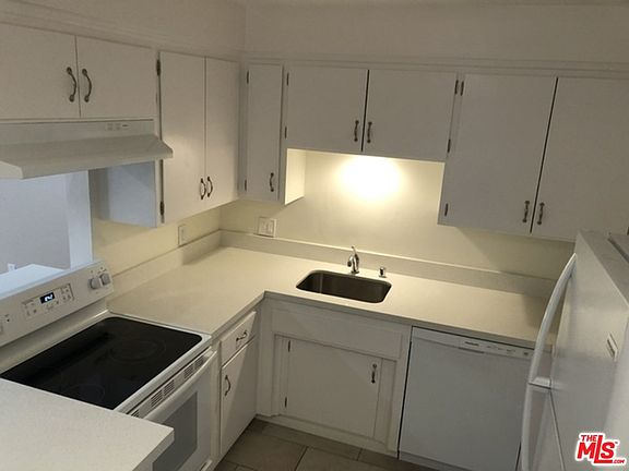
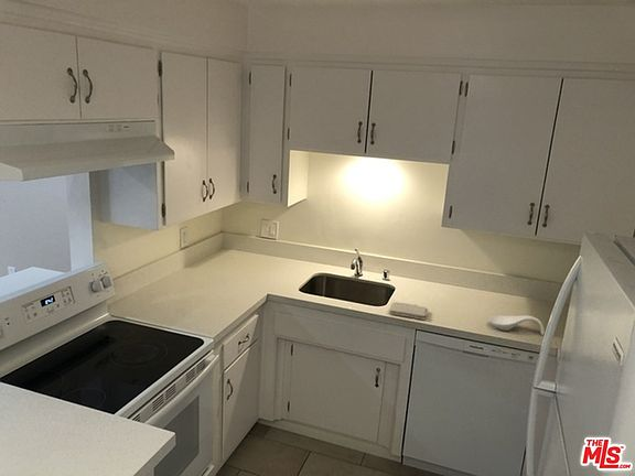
+ spoon rest [488,314,546,336]
+ washcloth [388,301,429,321]
